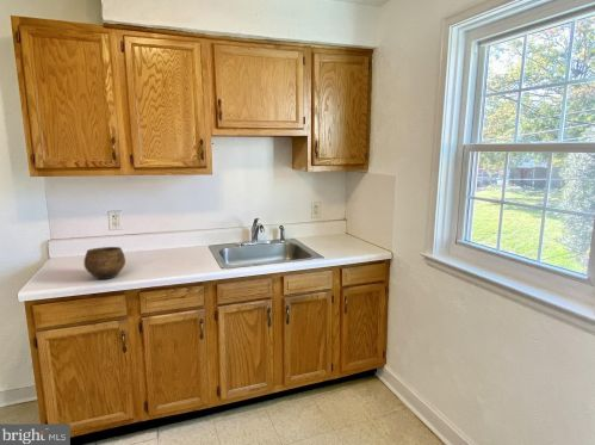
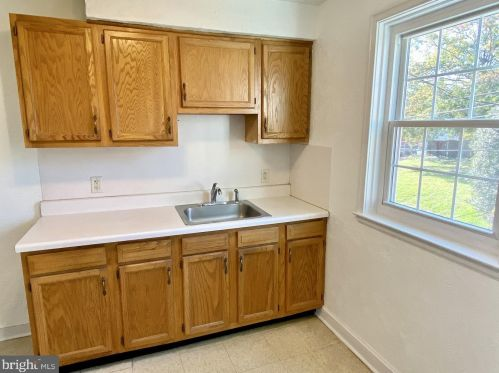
- bowl [82,246,126,280]
